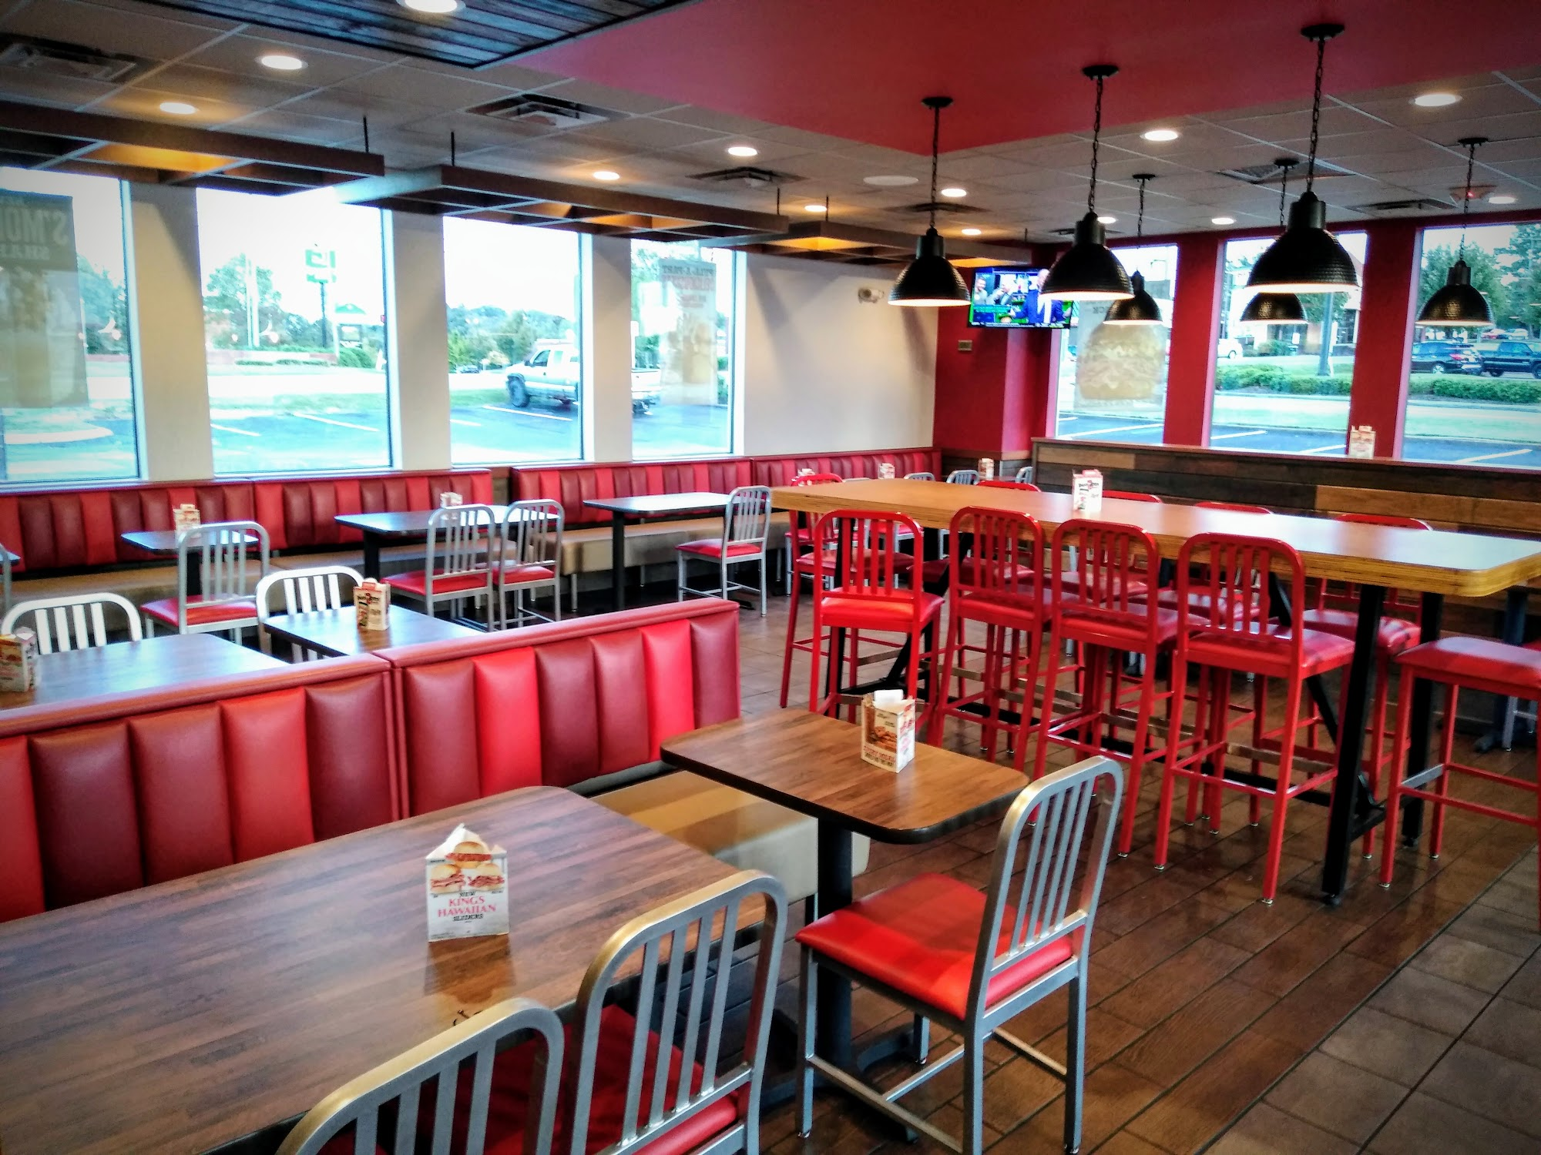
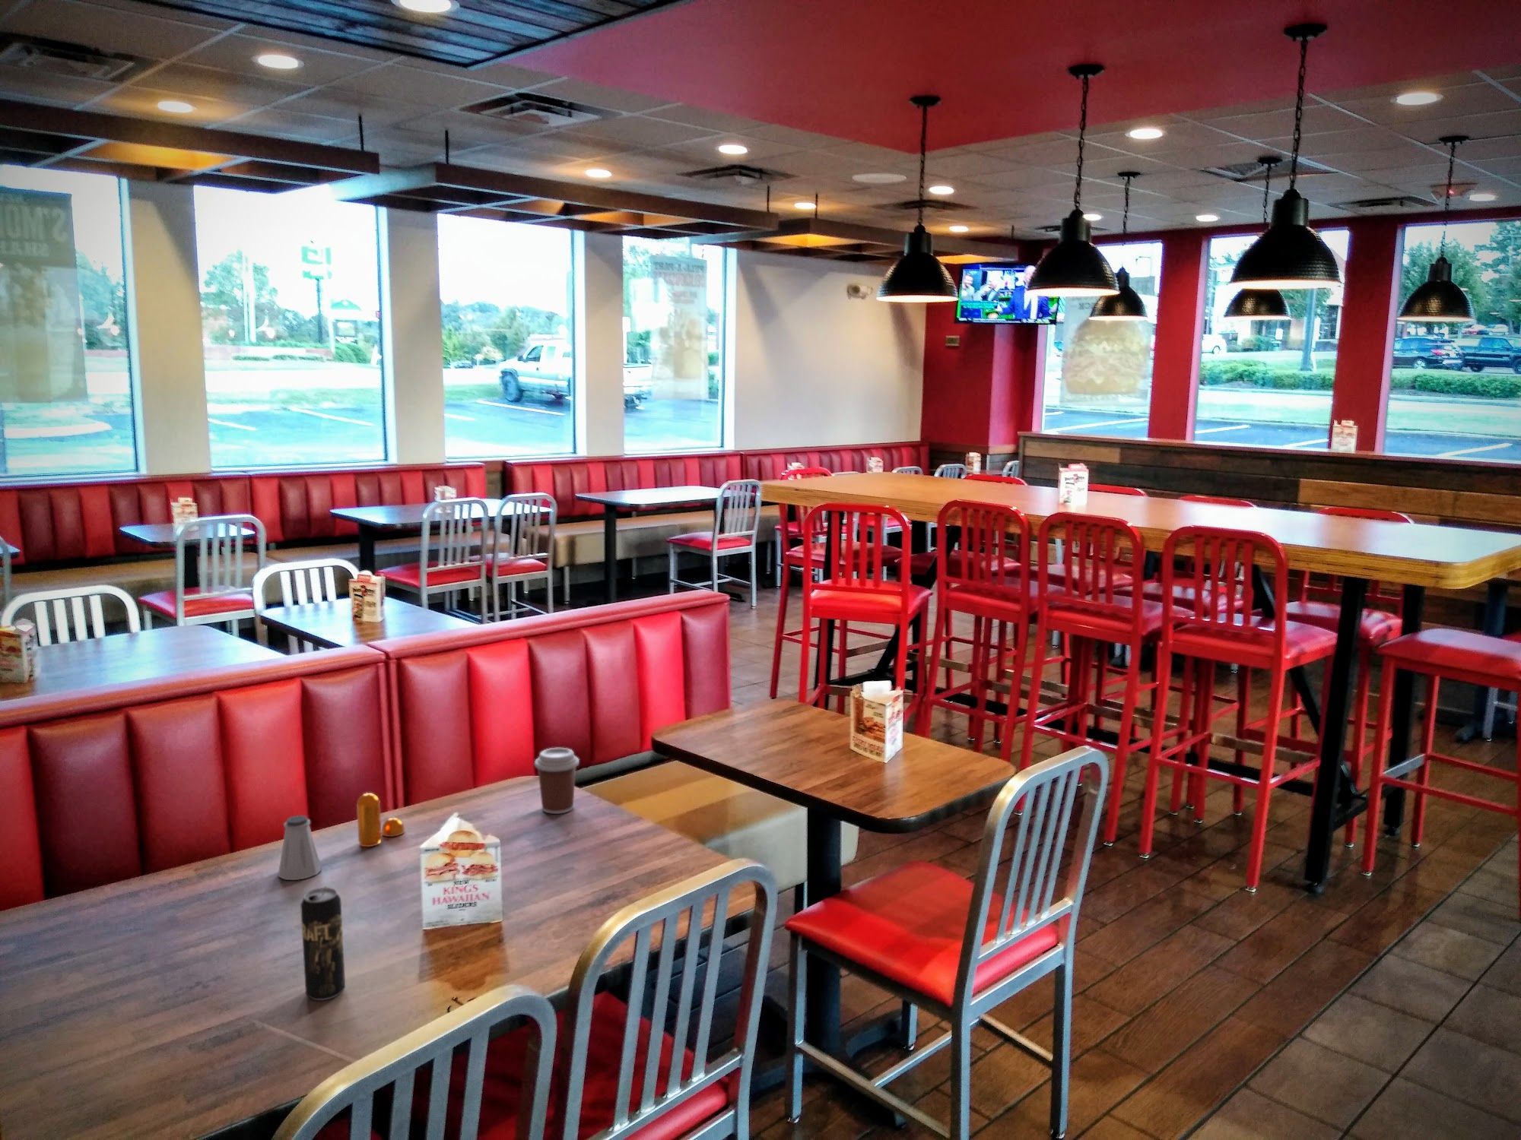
+ pepper shaker [356,792,405,848]
+ saltshaker [278,814,322,881]
+ beverage can [299,886,346,1001]
+ coffee cup [534,747,581,814]
